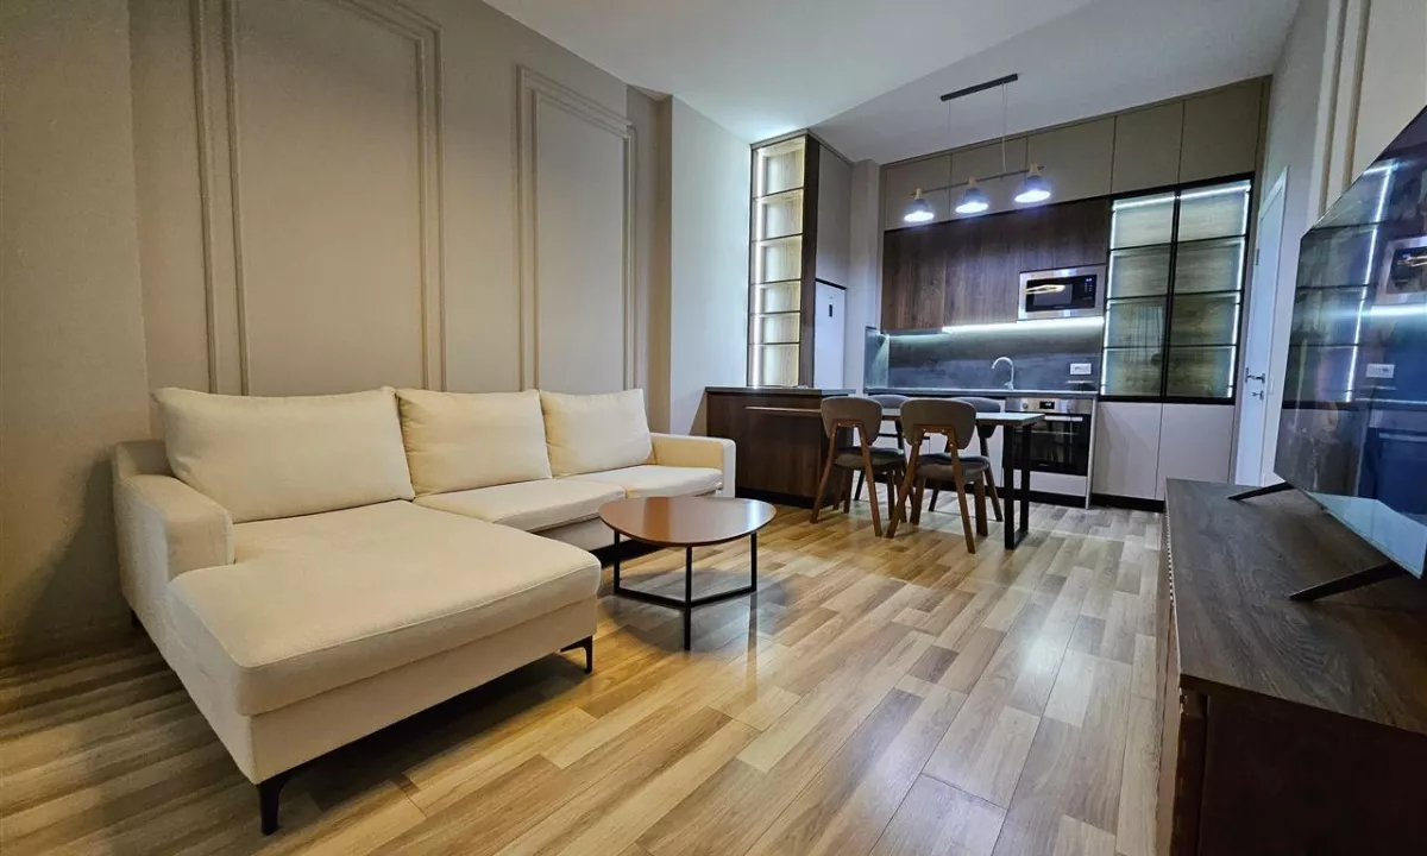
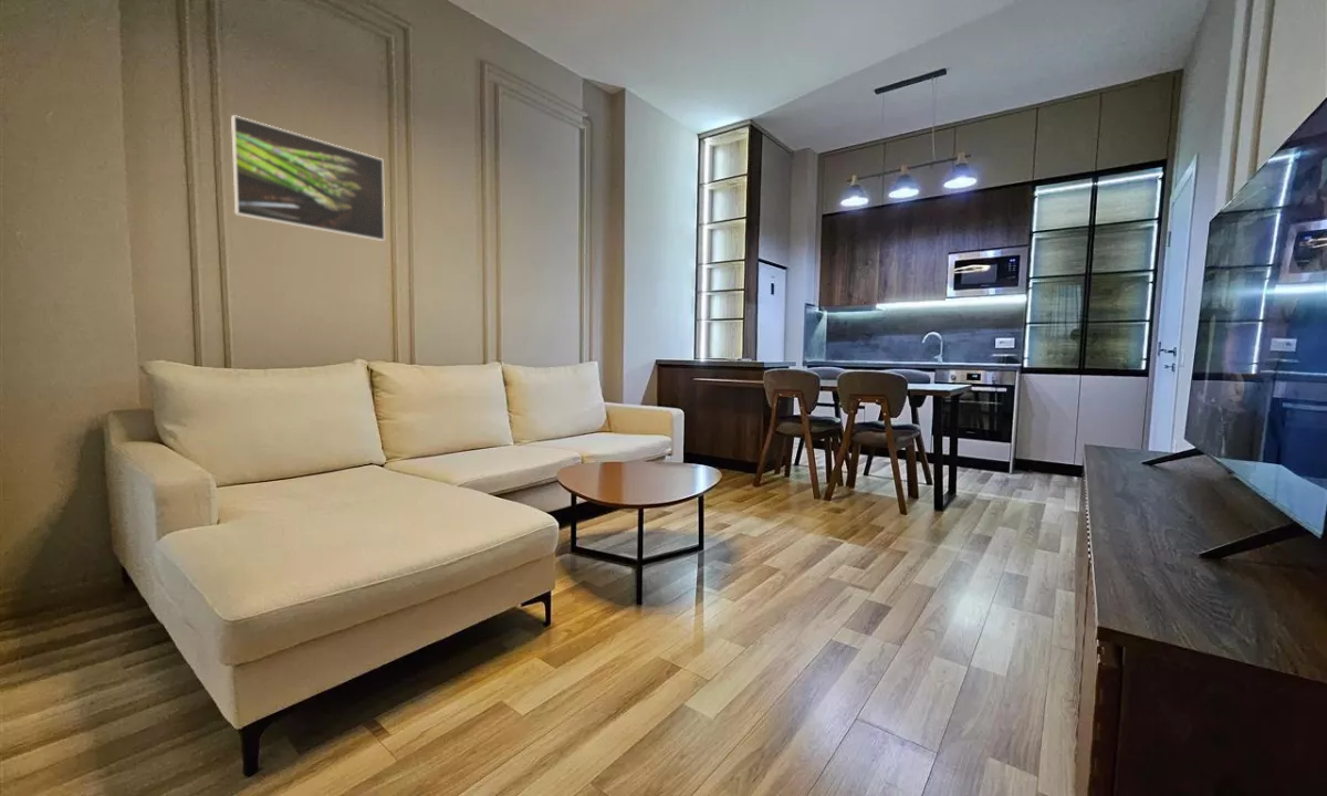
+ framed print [230,114,386,242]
